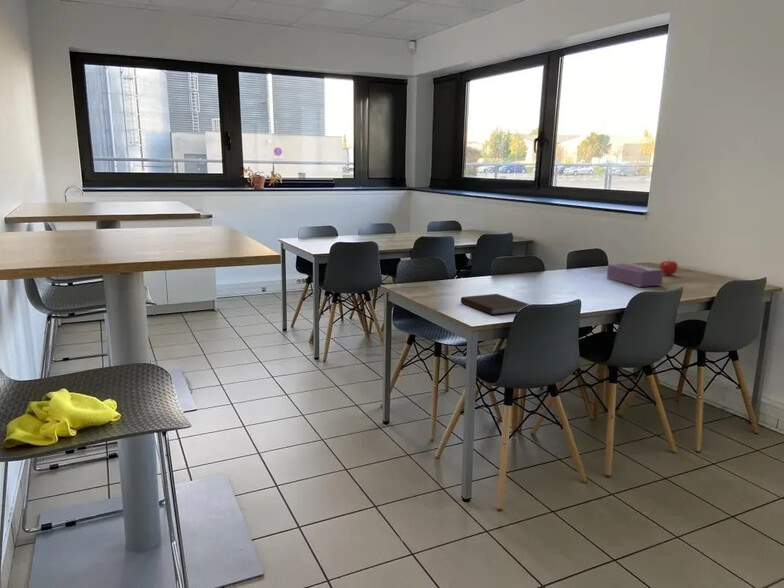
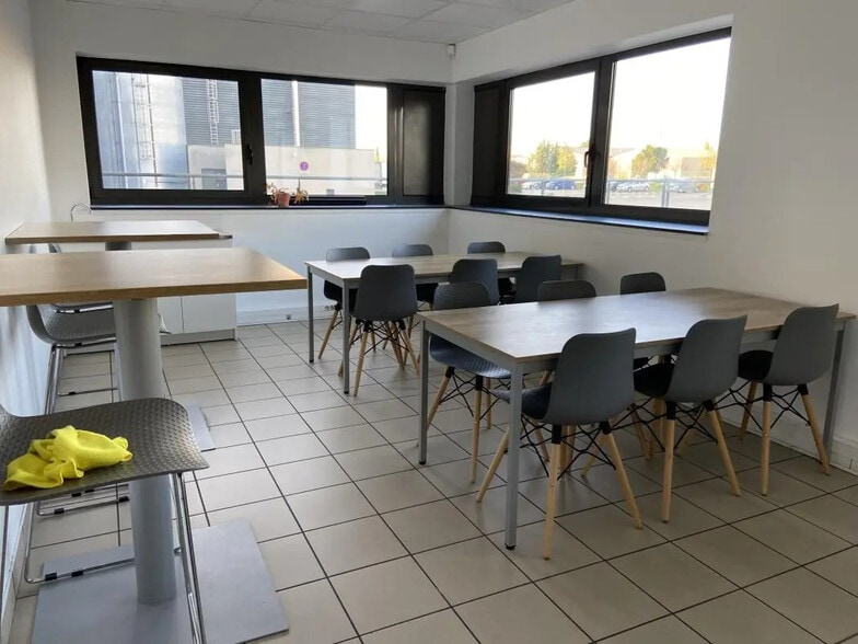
- tissue box [606,262,664,288]
- notebook [460,293,532,316]
- fruit [658,257,679,276]
